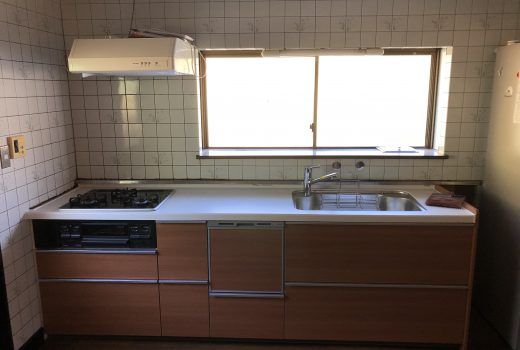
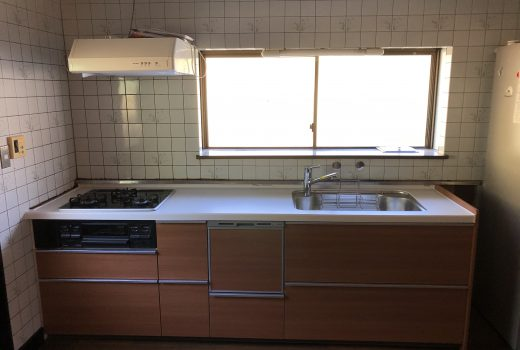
- cutting board [424,191,466,209]
